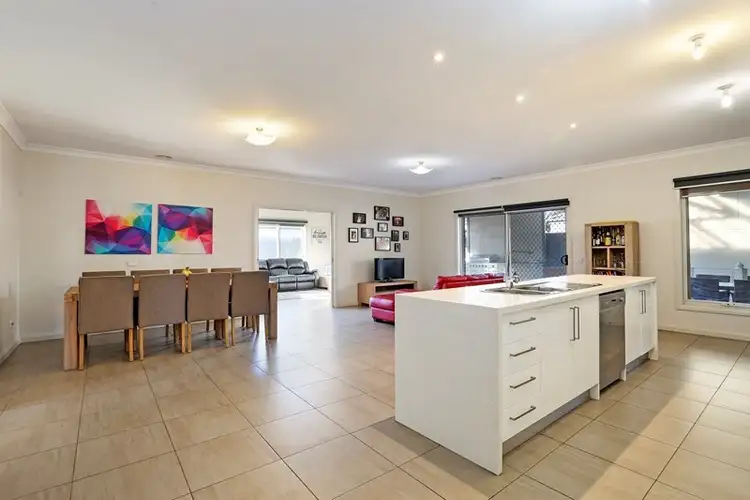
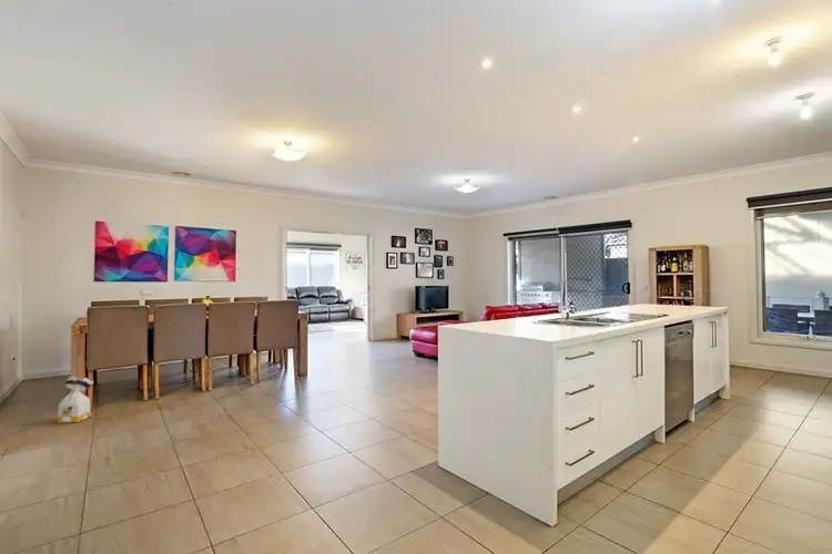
+ bag [55,375,94,424]
